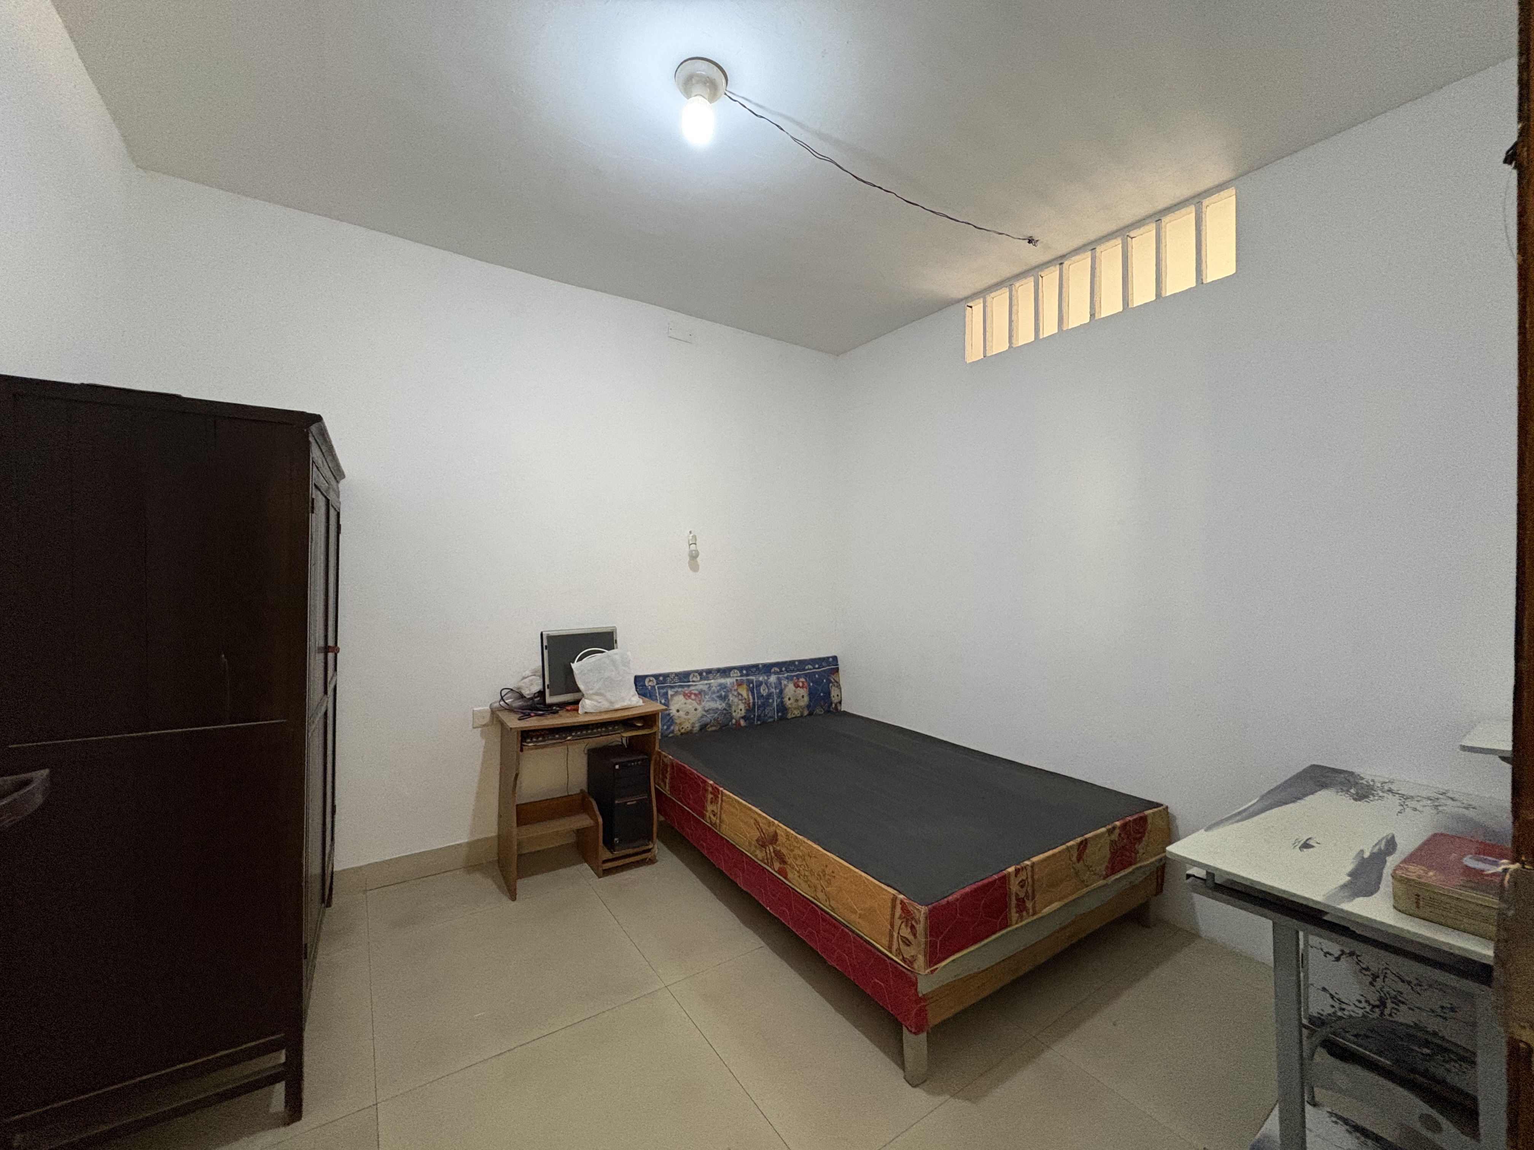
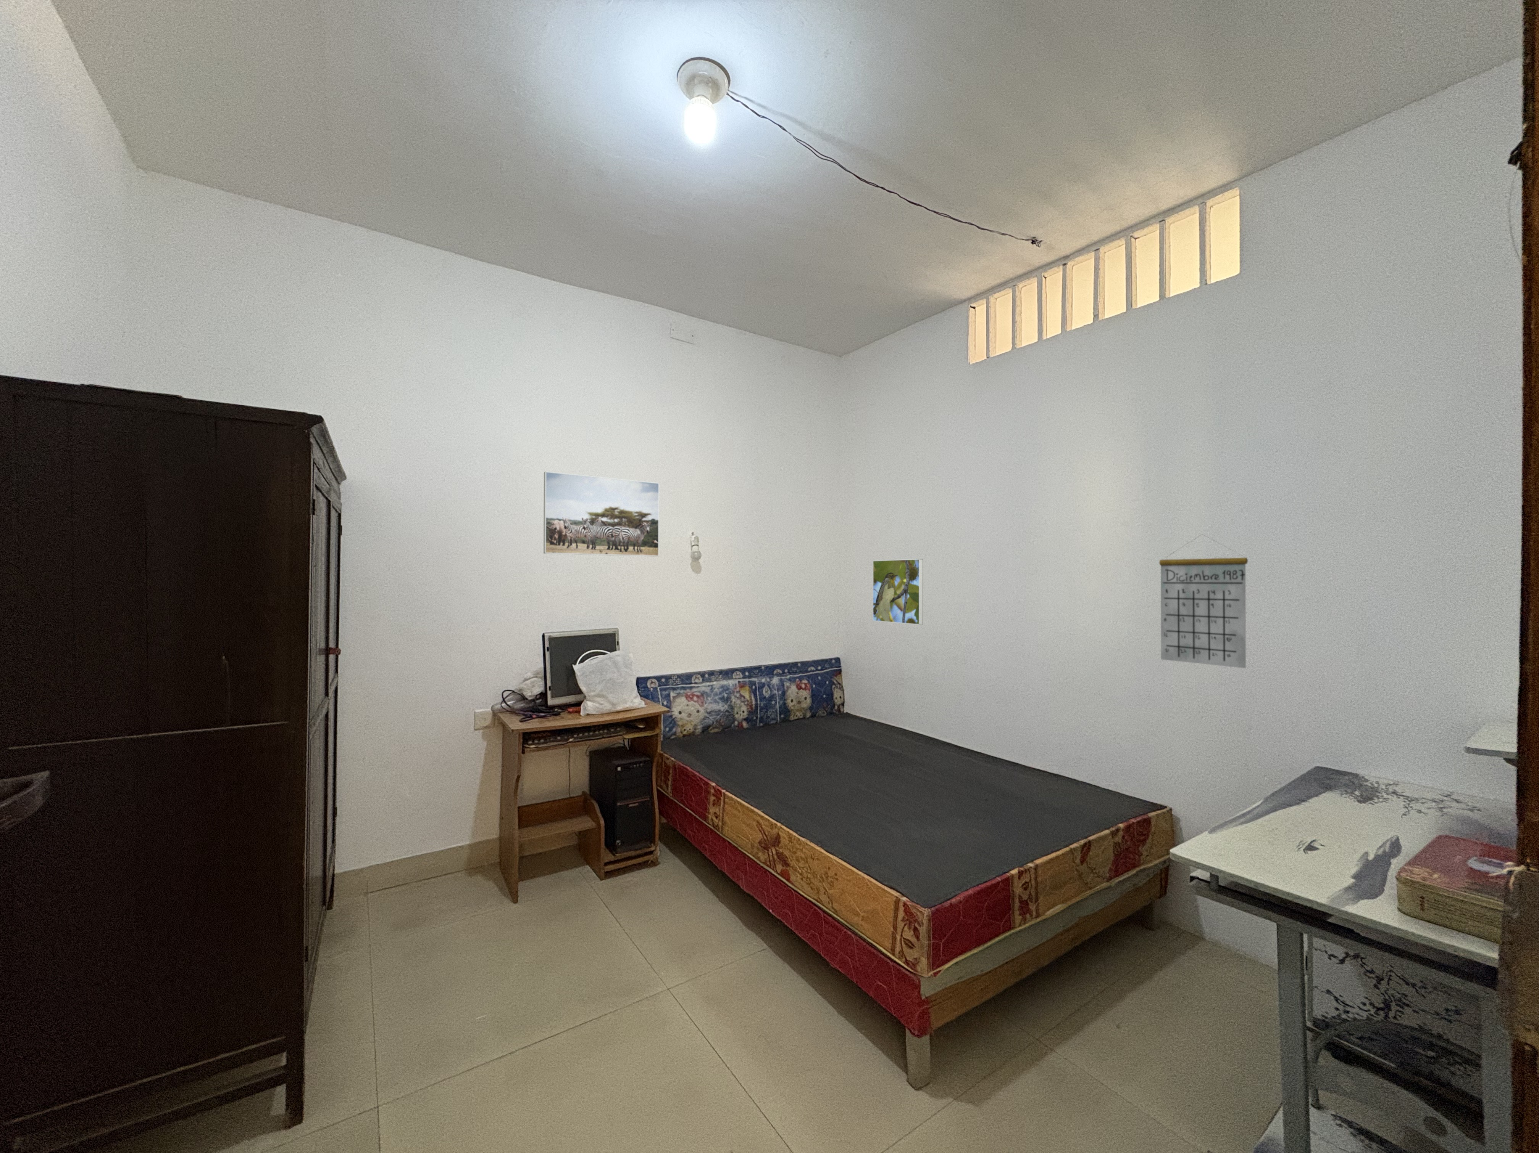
+ calendar [1158,534,1248,669]
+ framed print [873,558,923,625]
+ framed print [543,471,659,557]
